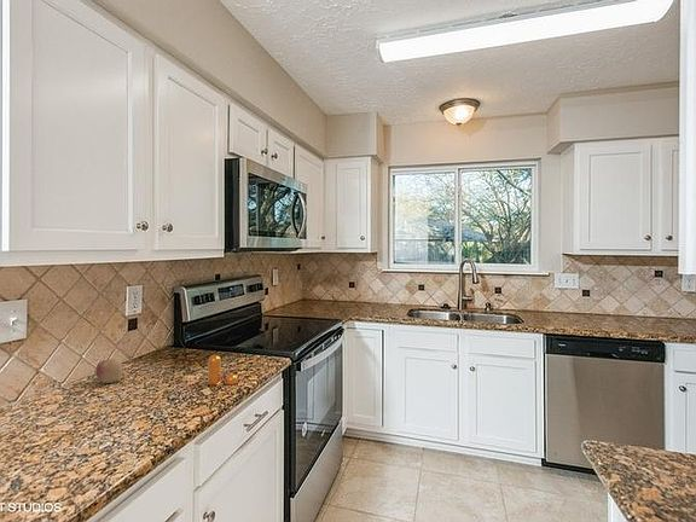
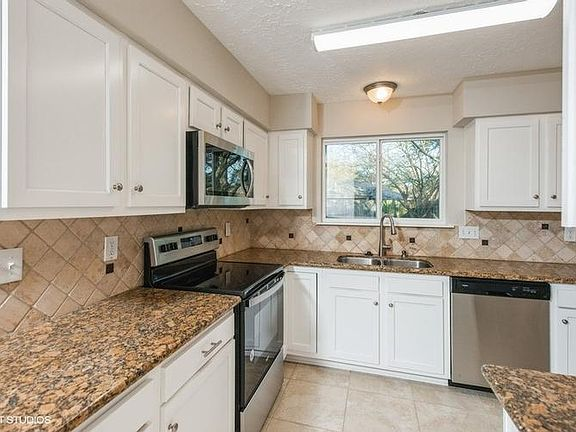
- apple [94,358,123,384]
- pepper shaker [207,354,239,385]
